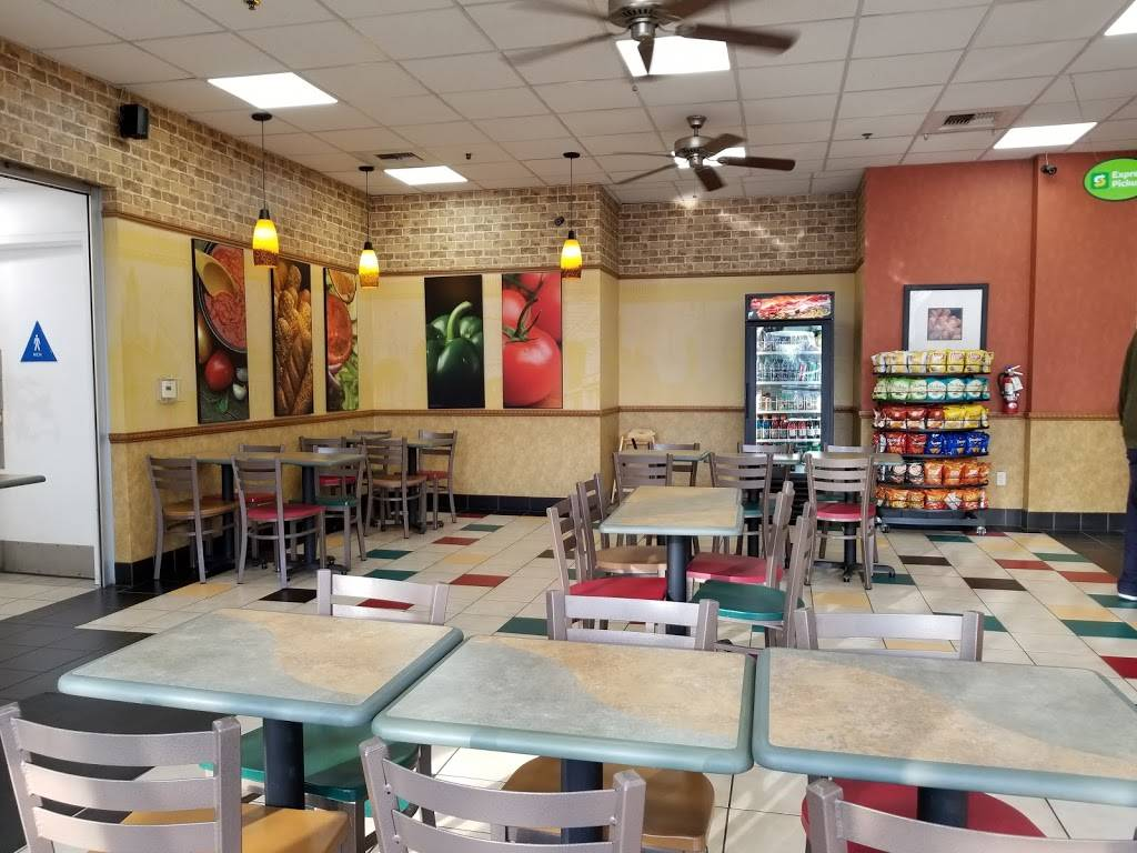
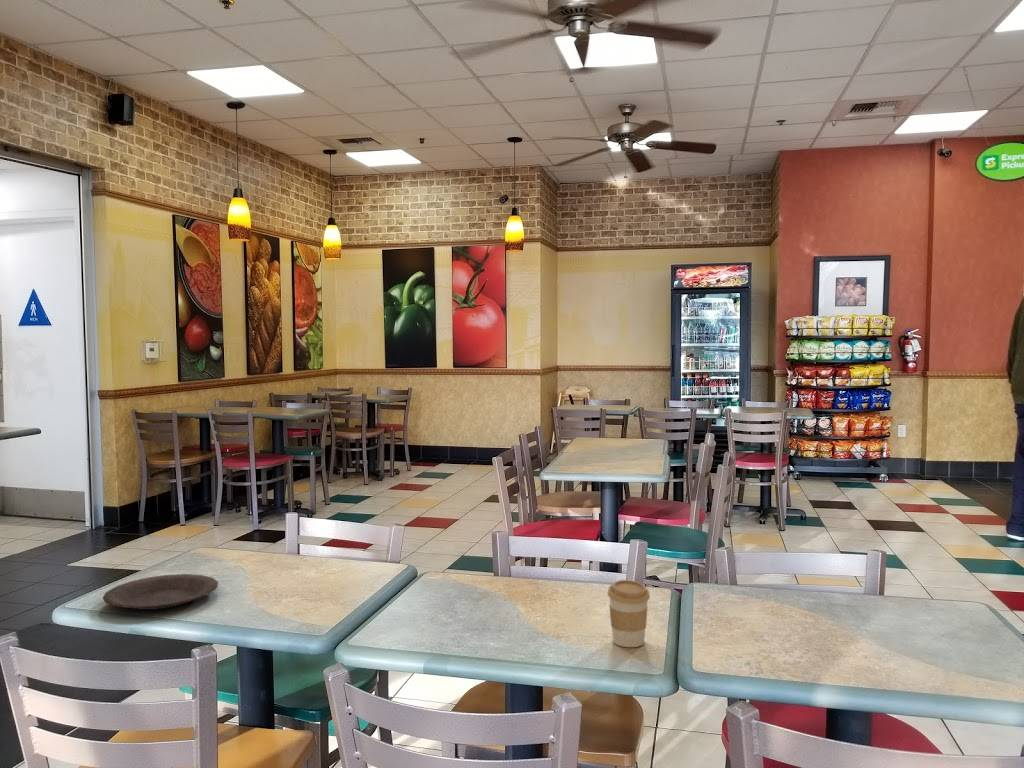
+ coffee cup [607,579,651,648]
+ plate [102,573,219,611]
